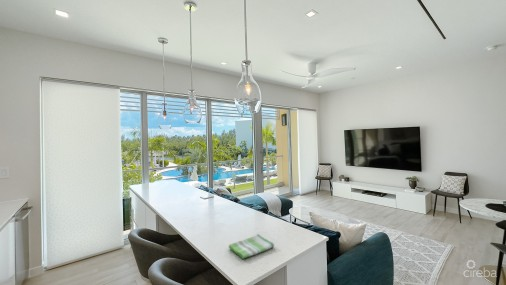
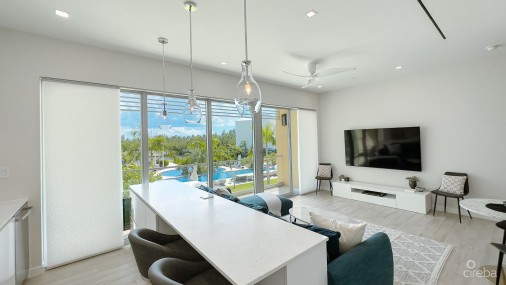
- dish towel [228,233,275,260]
